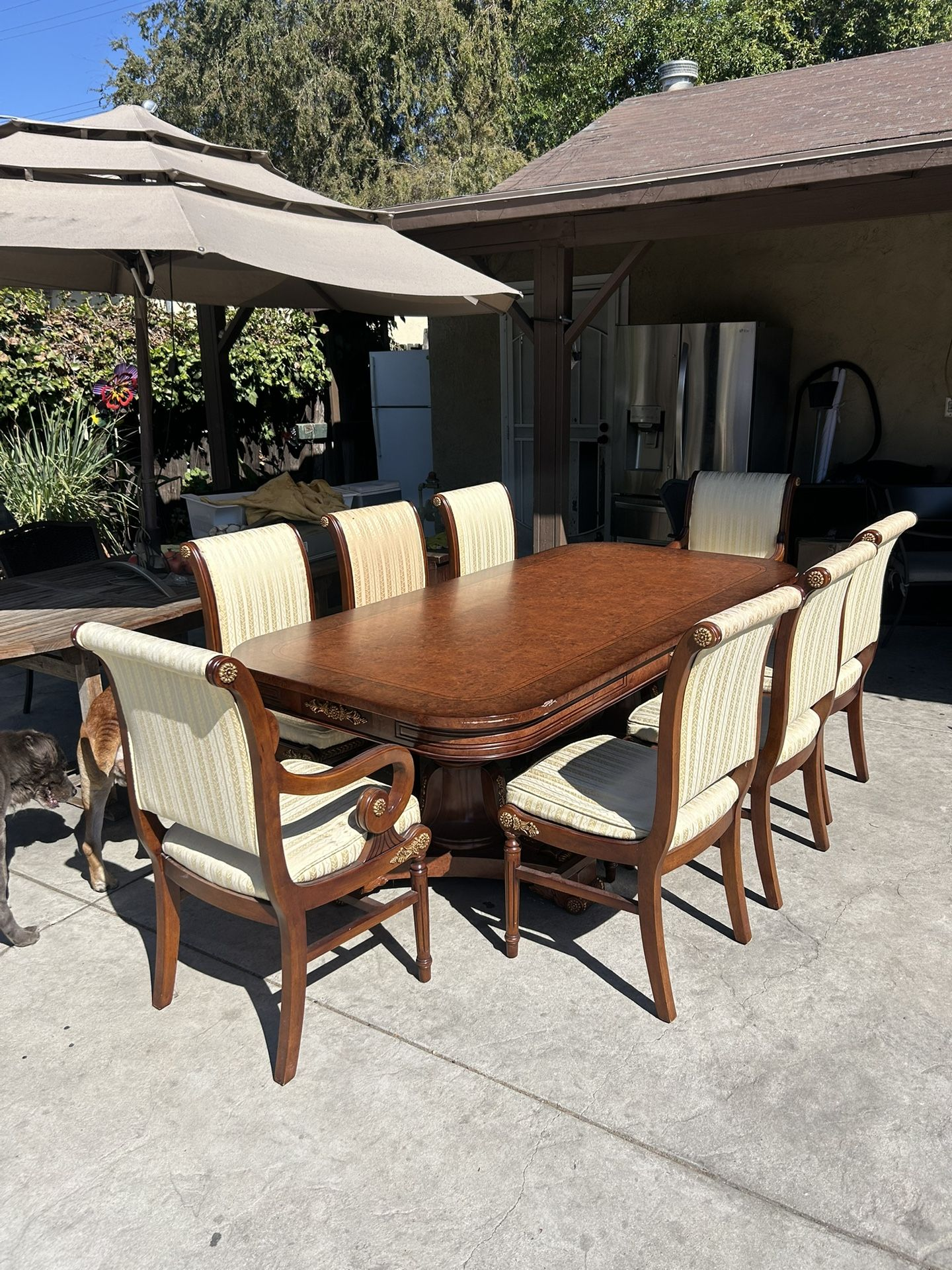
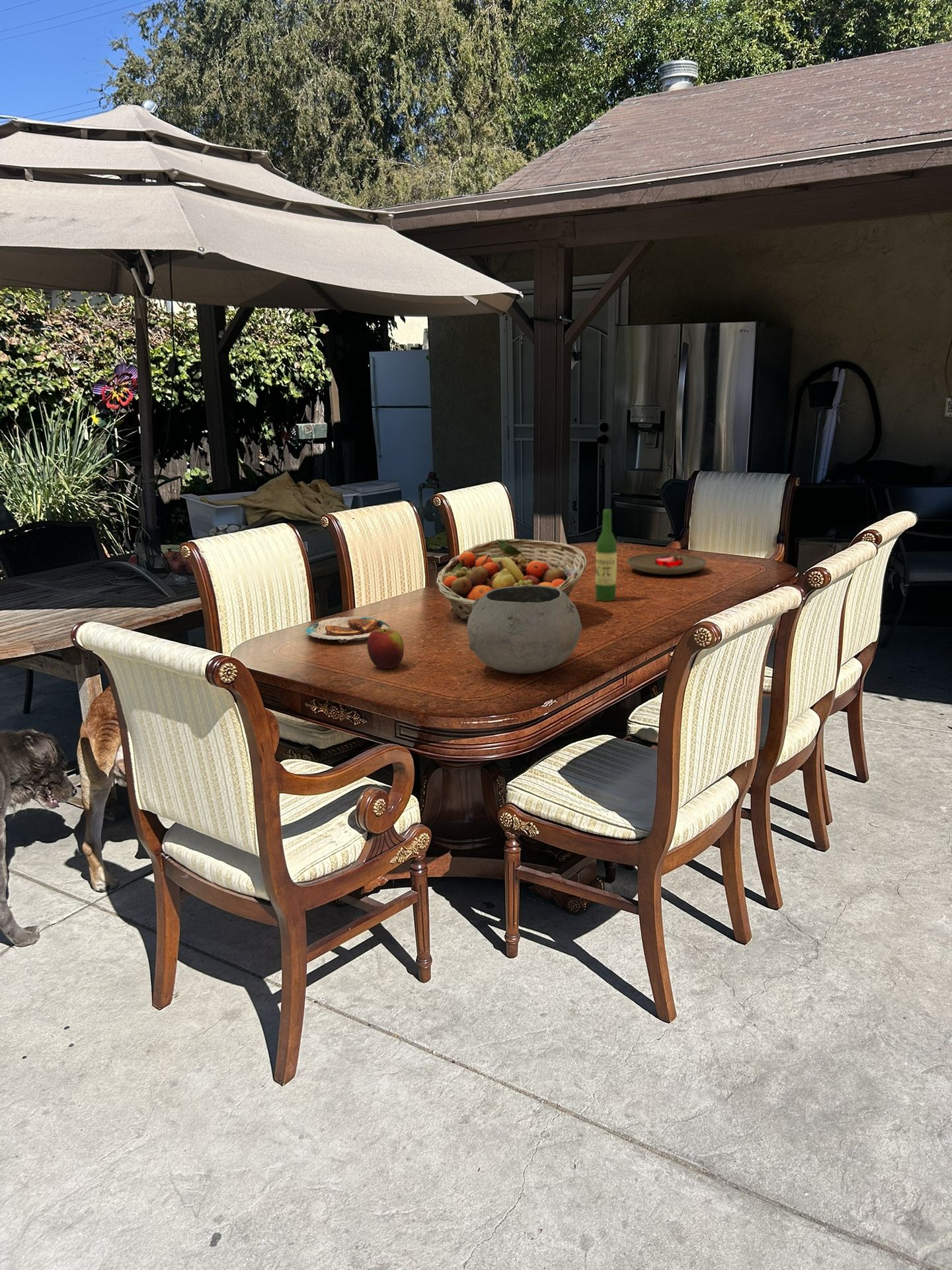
+ plate [305,616,390,644]
+ plate [626,552,707,575]
+ apple [367,628,405,669]
+ wine bottle [594,509,617,602]
+ fruit basket [435,538,587,622]
+ bowl [466,585,582,675]
